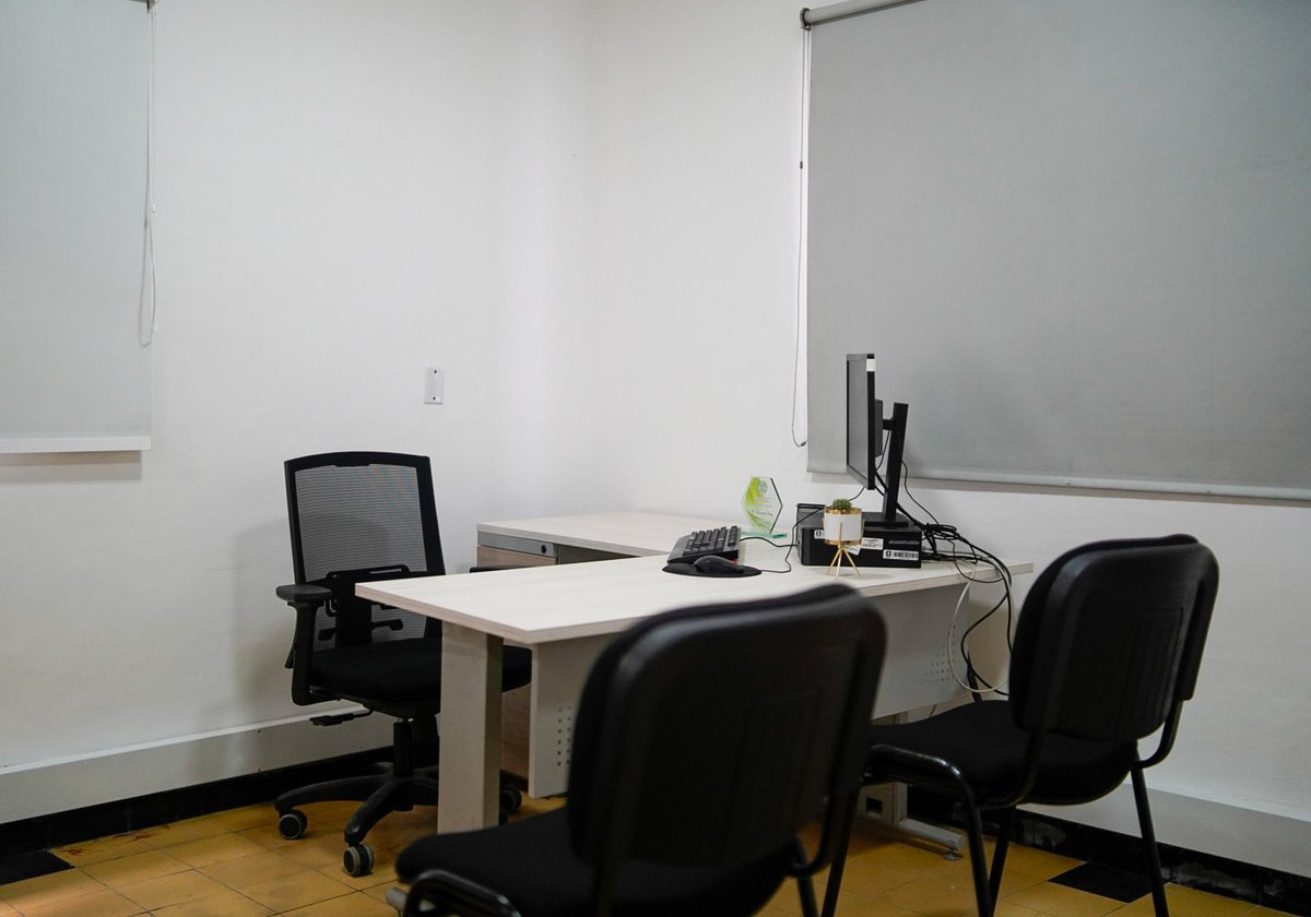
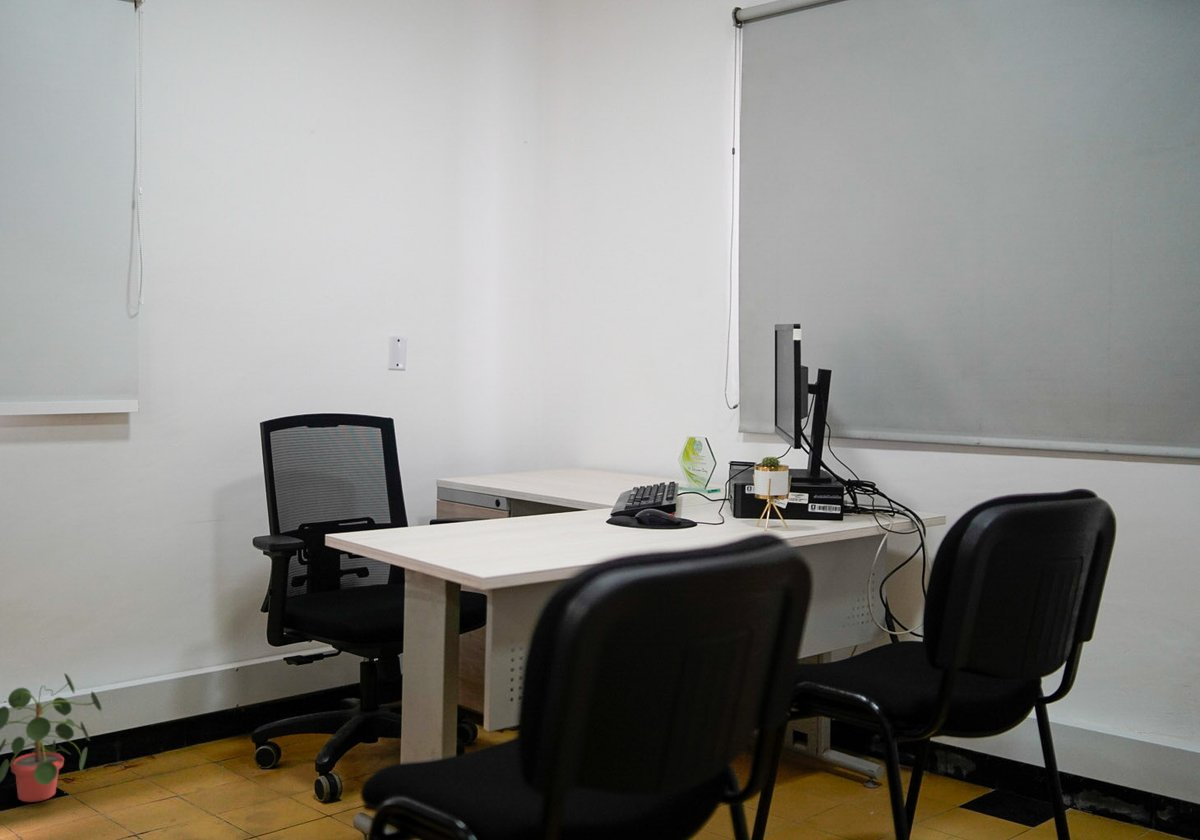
+ potted plant [0,672,102,803]
